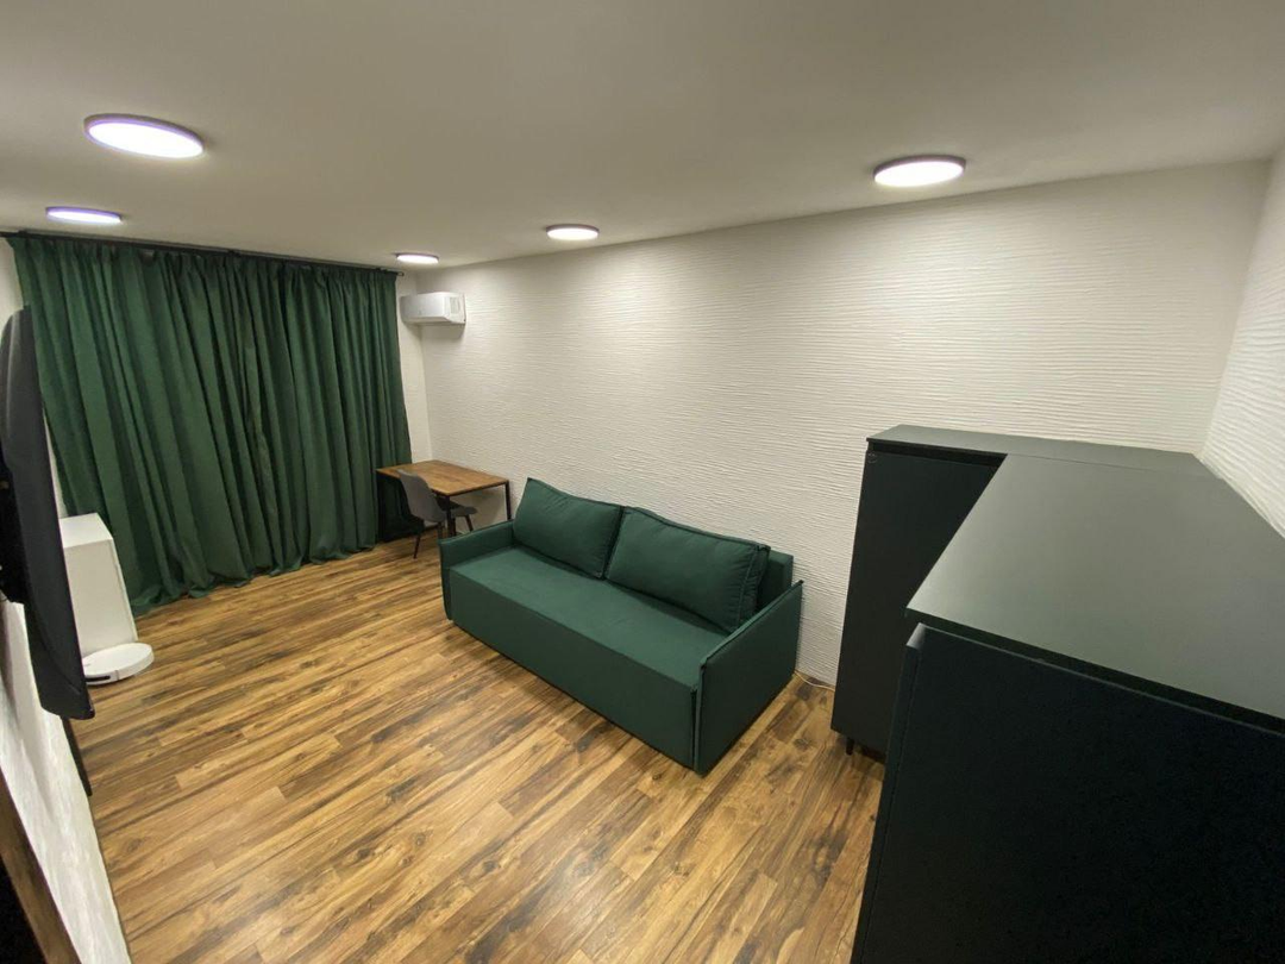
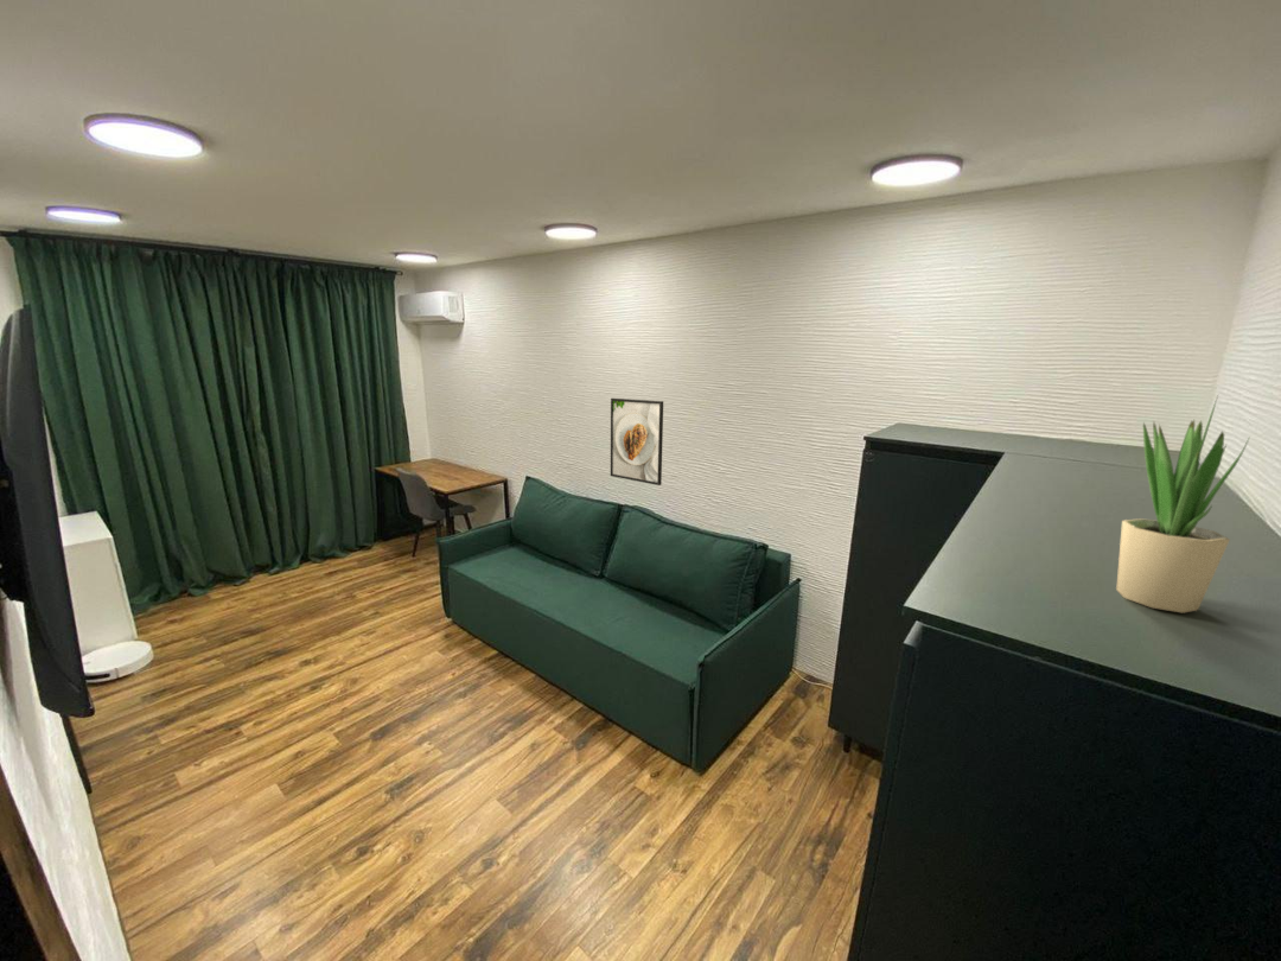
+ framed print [610,397,664,486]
+ potted plant [1115,395,1250,615]
